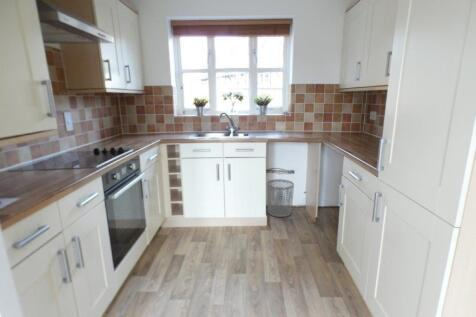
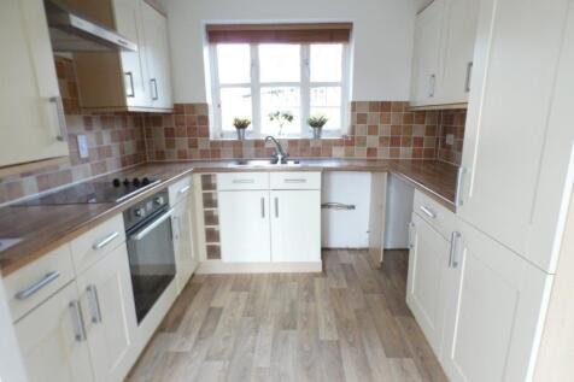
- waste bin [266,178,295,218]
